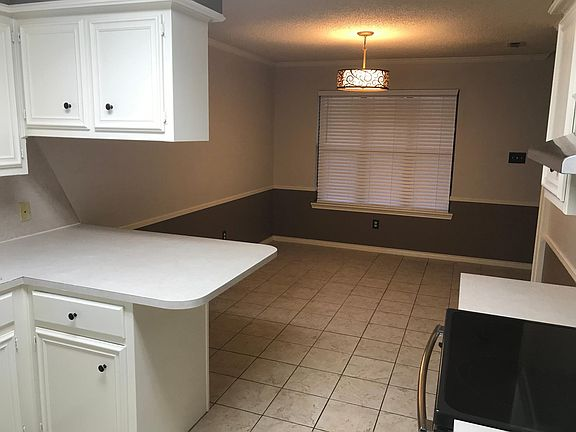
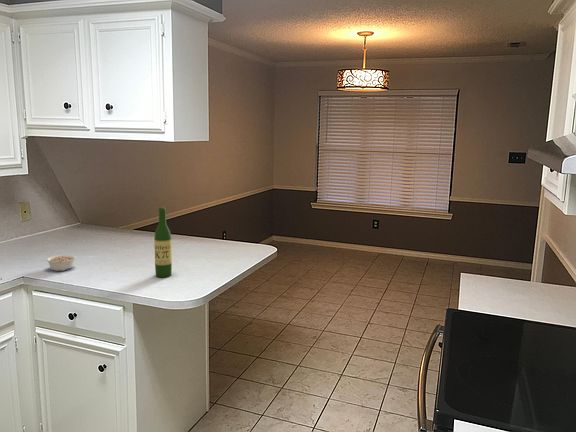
+ legume [45,254,77,272]
+ wine bottle [153,207,173,278]
